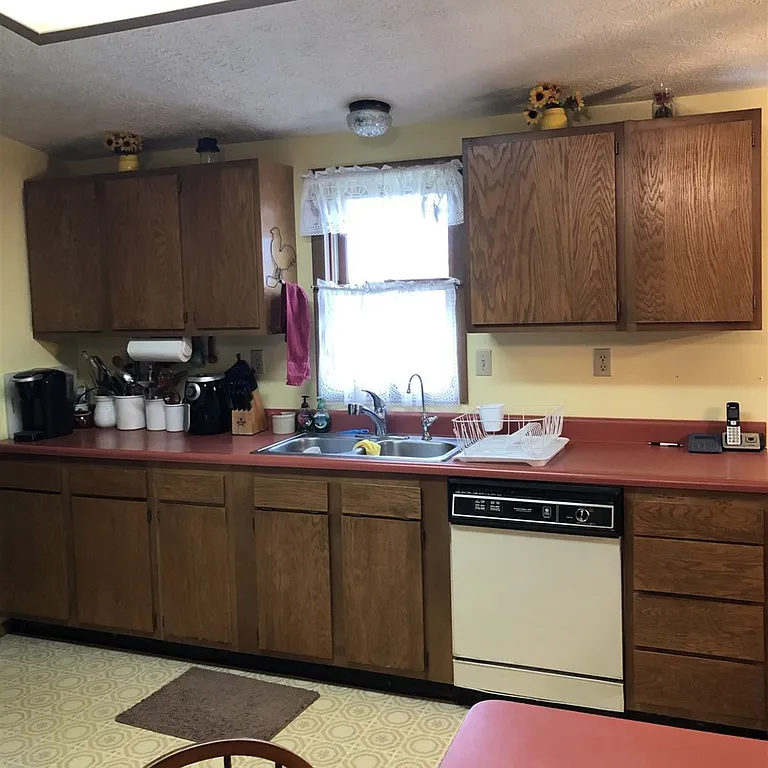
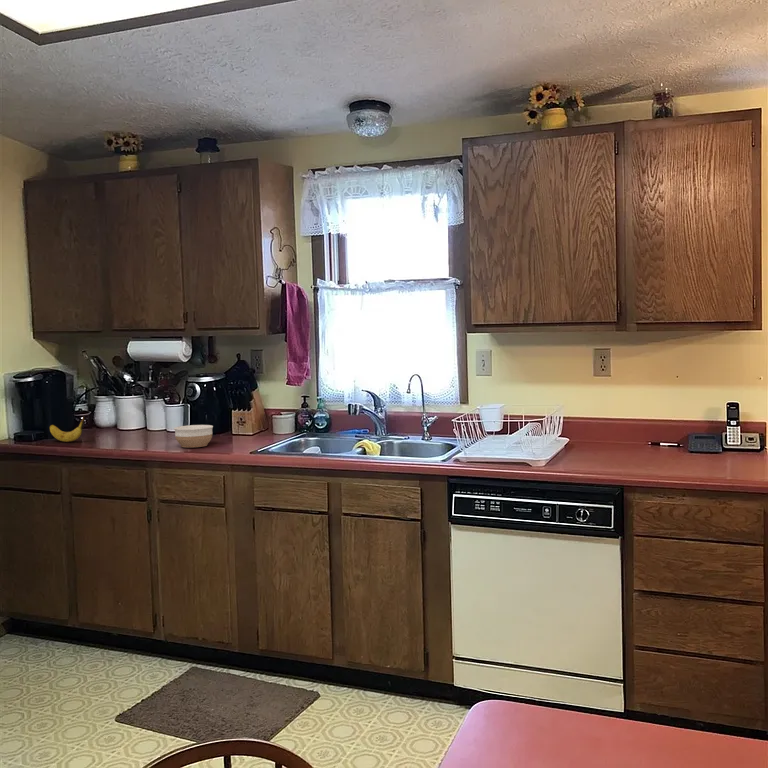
+ banana [49,416,86,443]
+ bowl [173,424,214,448]
